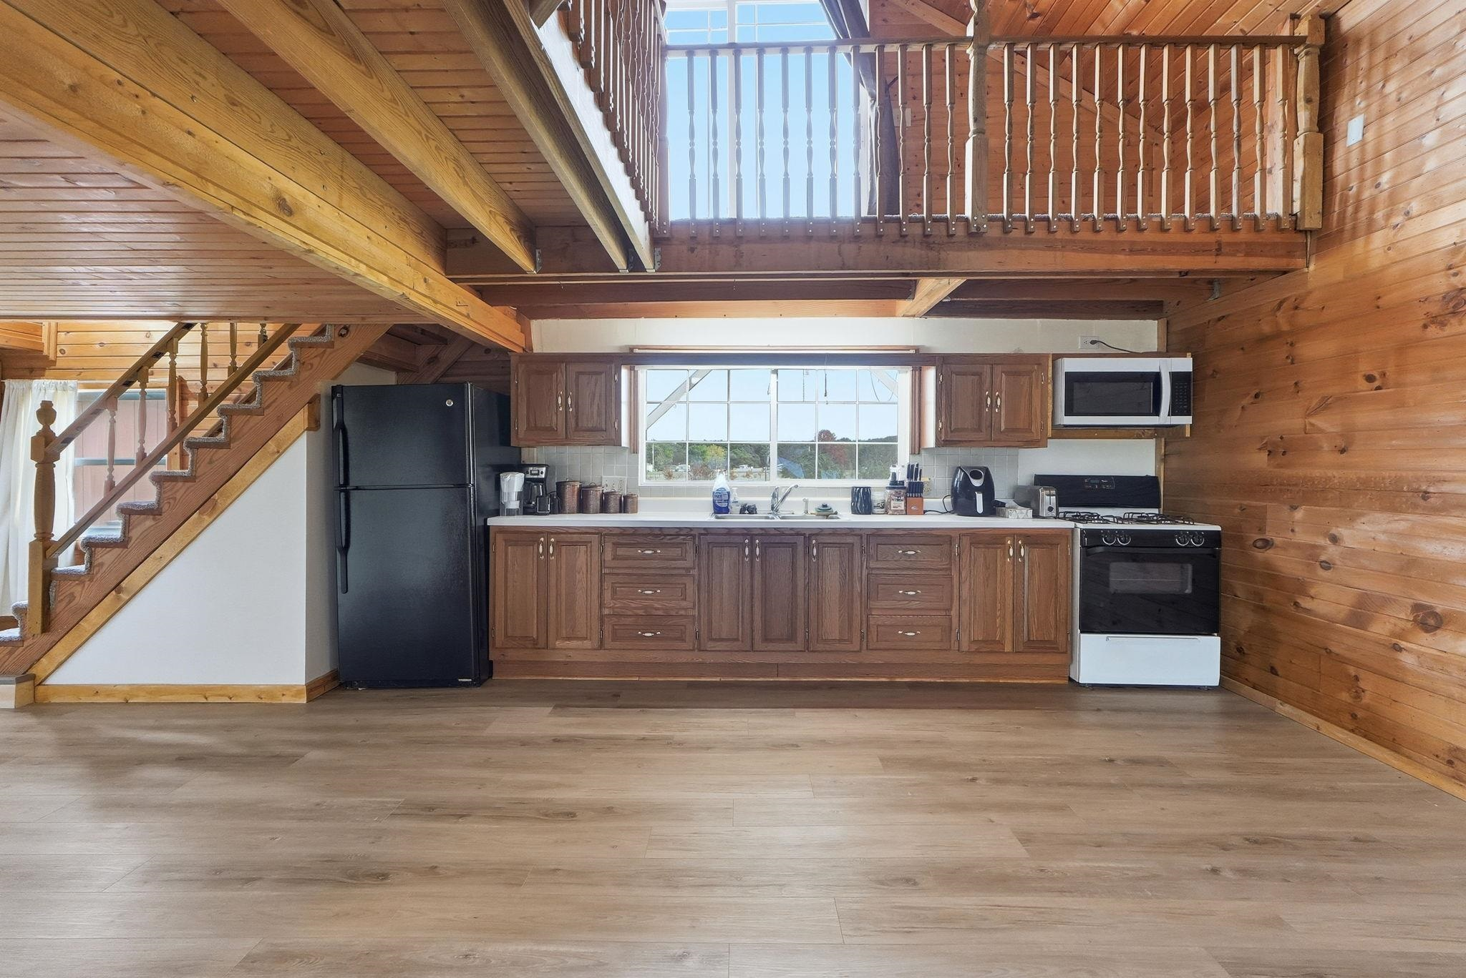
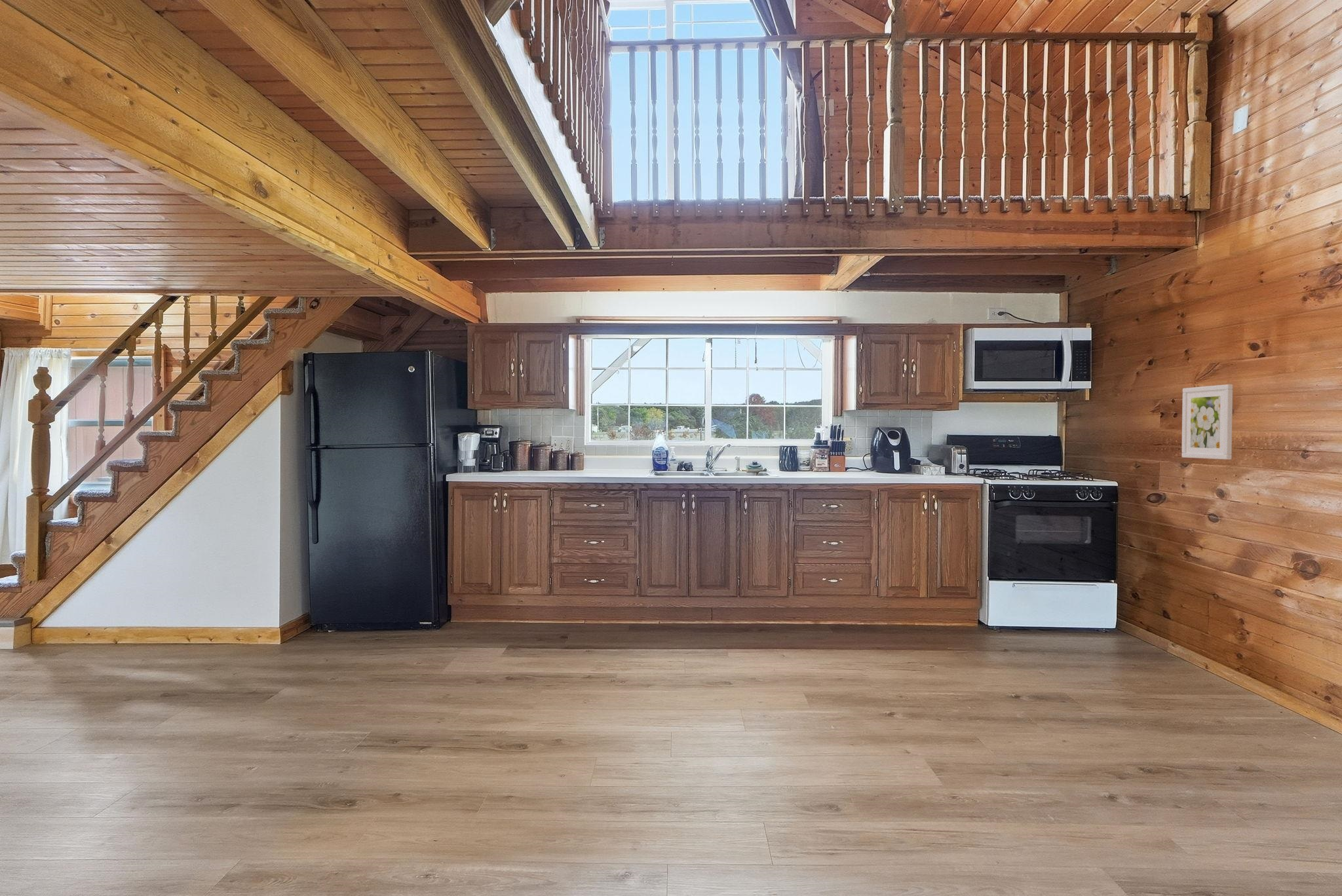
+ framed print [1181,384,1233,460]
